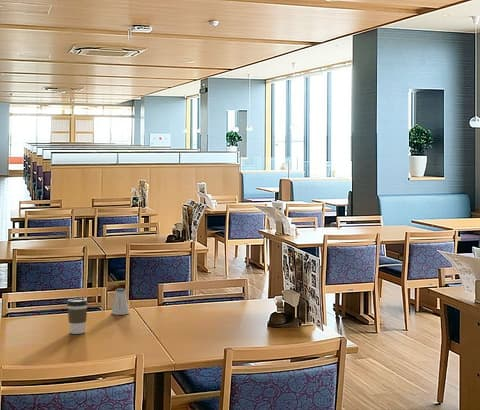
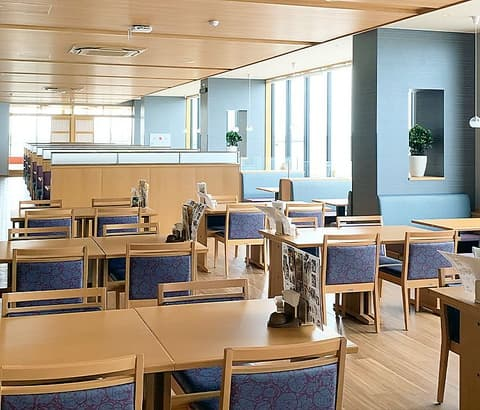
- coffee cup [66,297,89,335]
- saltshaker [111,287,130,316]
